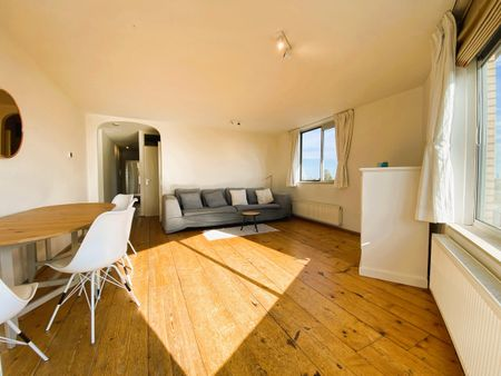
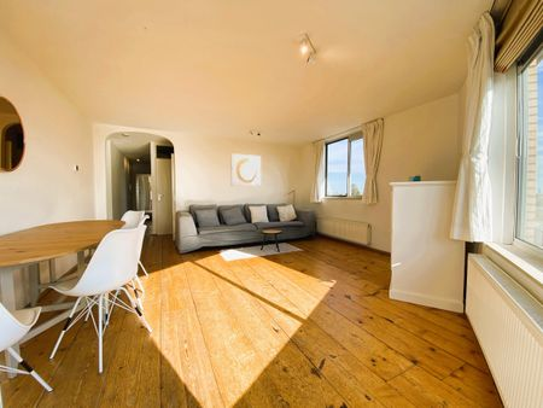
+ wall art [229,152,262,187]
